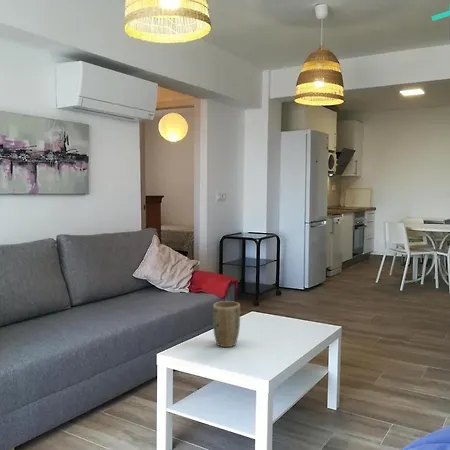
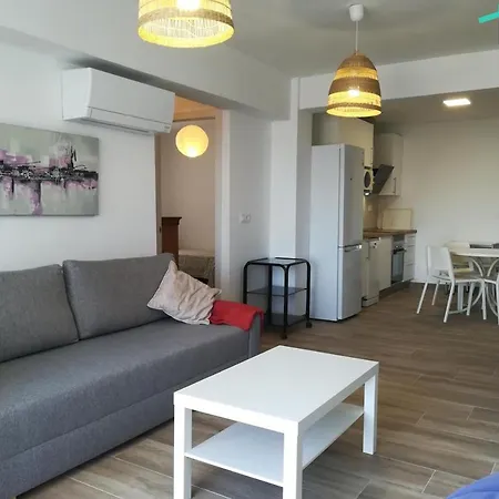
- plant pot [212,300,241,348]
